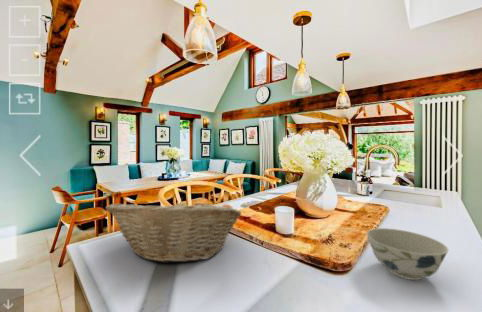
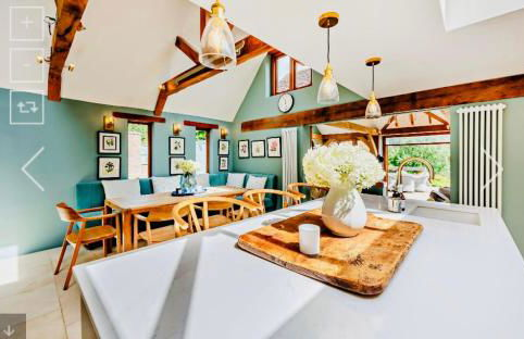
- fruit basket [105,197,242,264]
- bowl [365,227,449,281]
